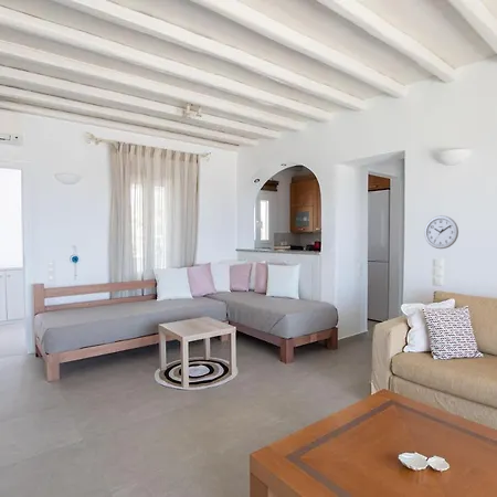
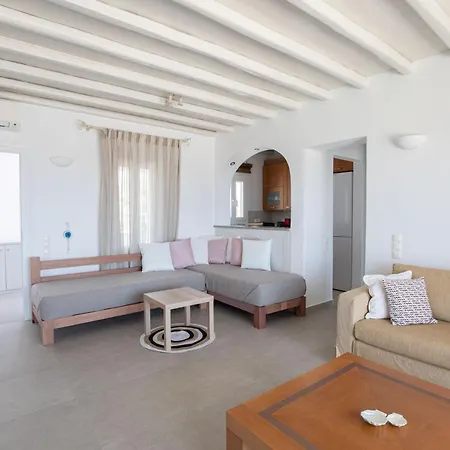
- wall clock [423,214,459,250]
